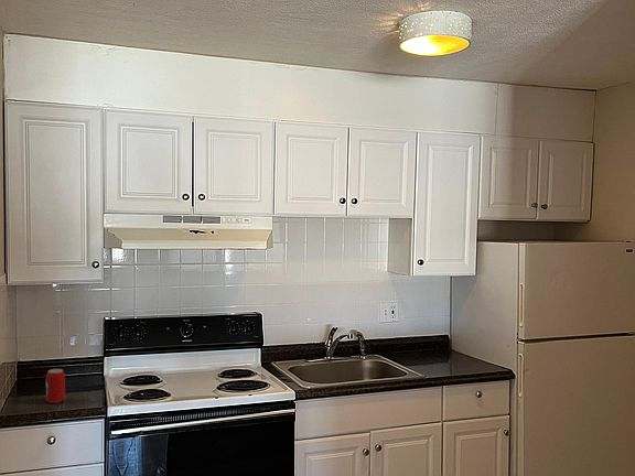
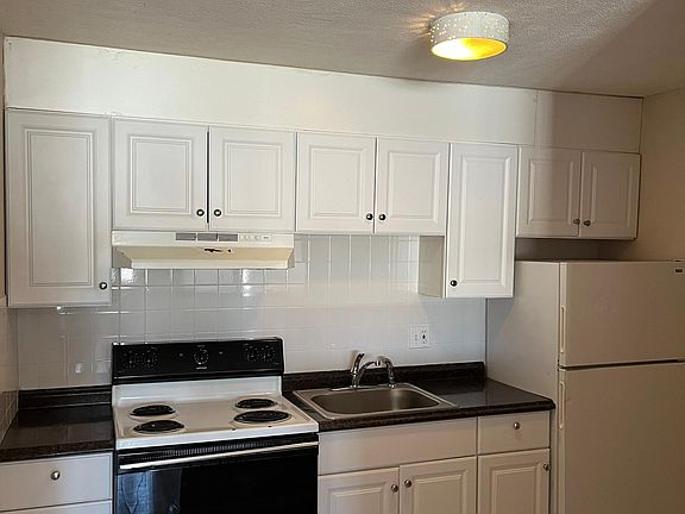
- beverage can [45,368,66,404]
